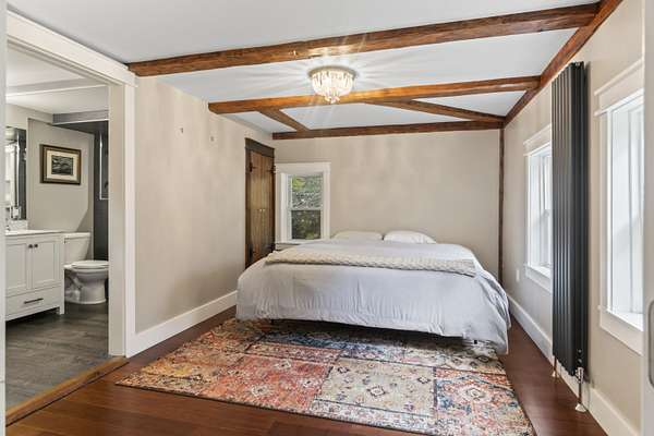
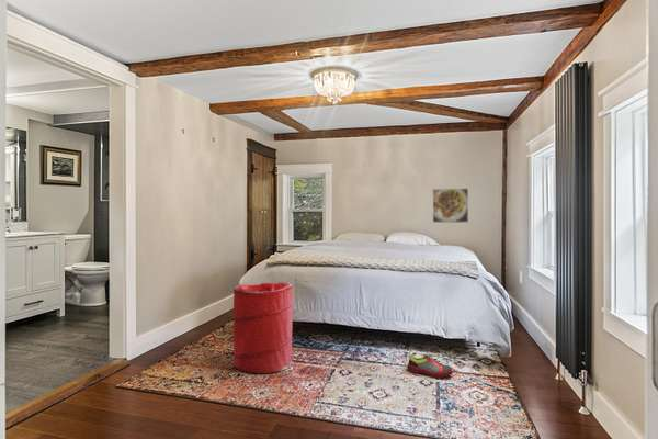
+ shoe [406,353,454,379]
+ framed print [432,187,469,224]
+ laundry hamper [232,281,294,374]
